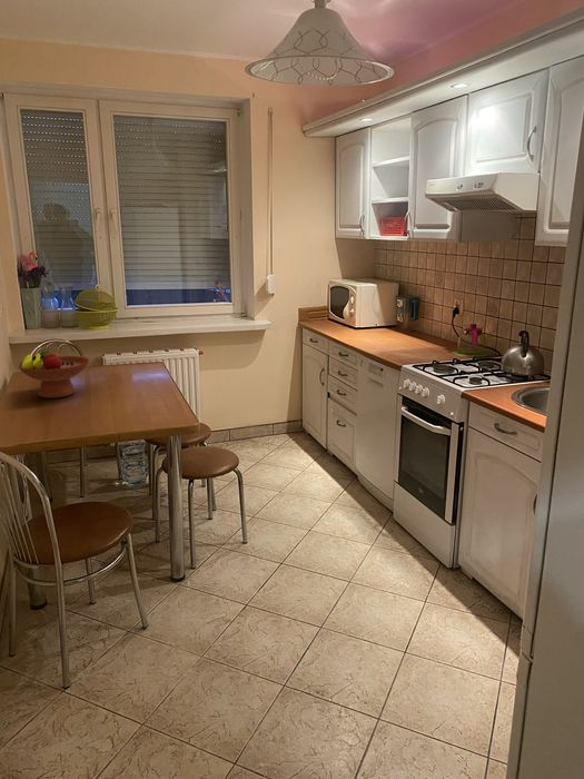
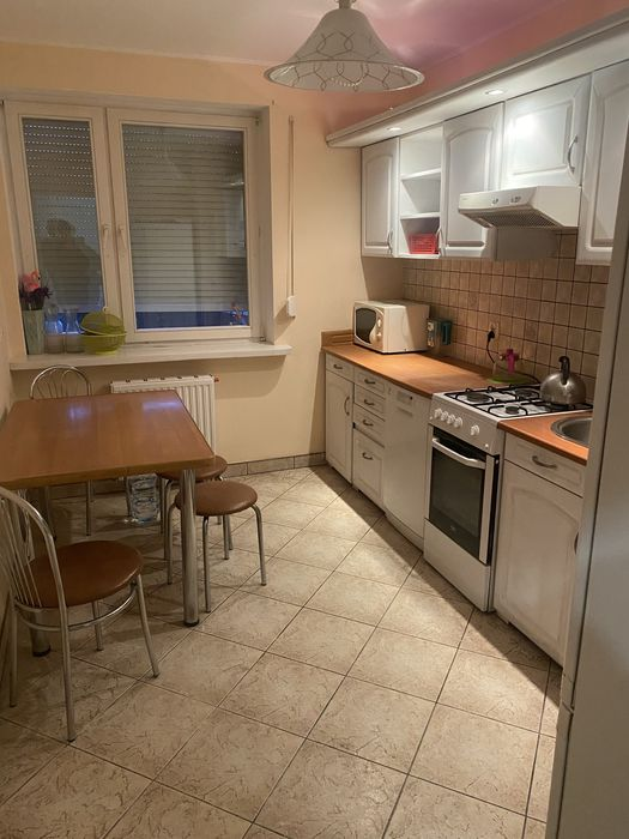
- fruit bowl [14,349,91,400]
